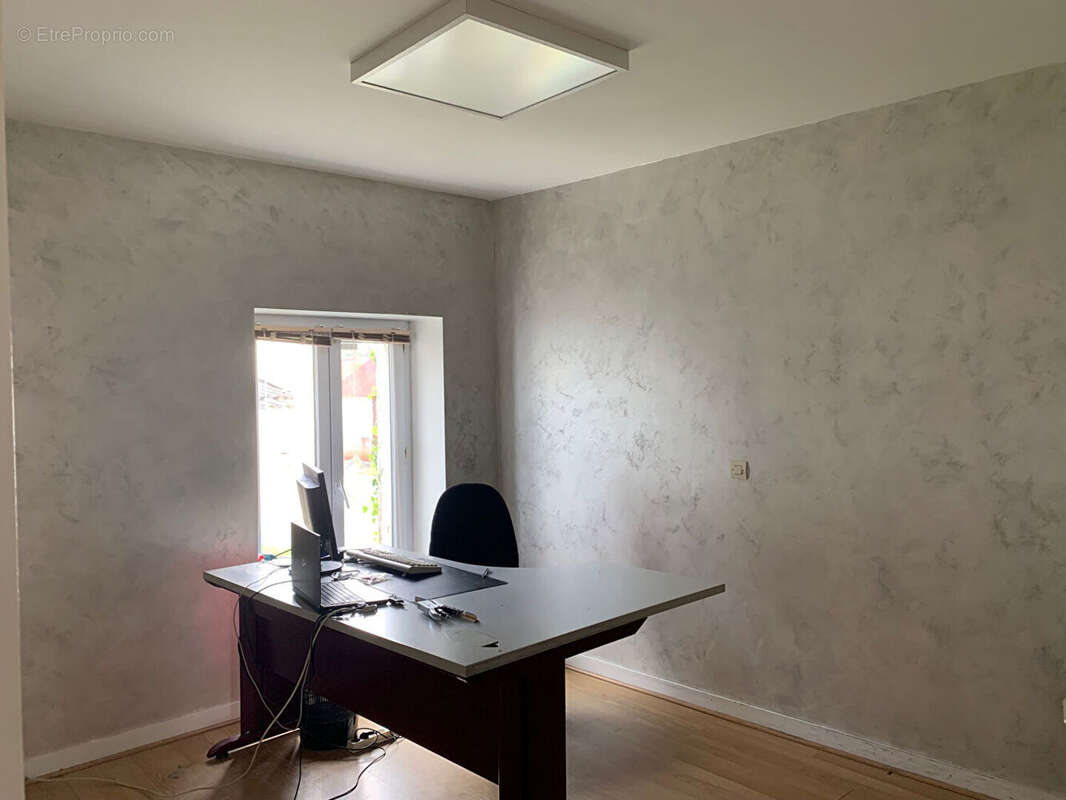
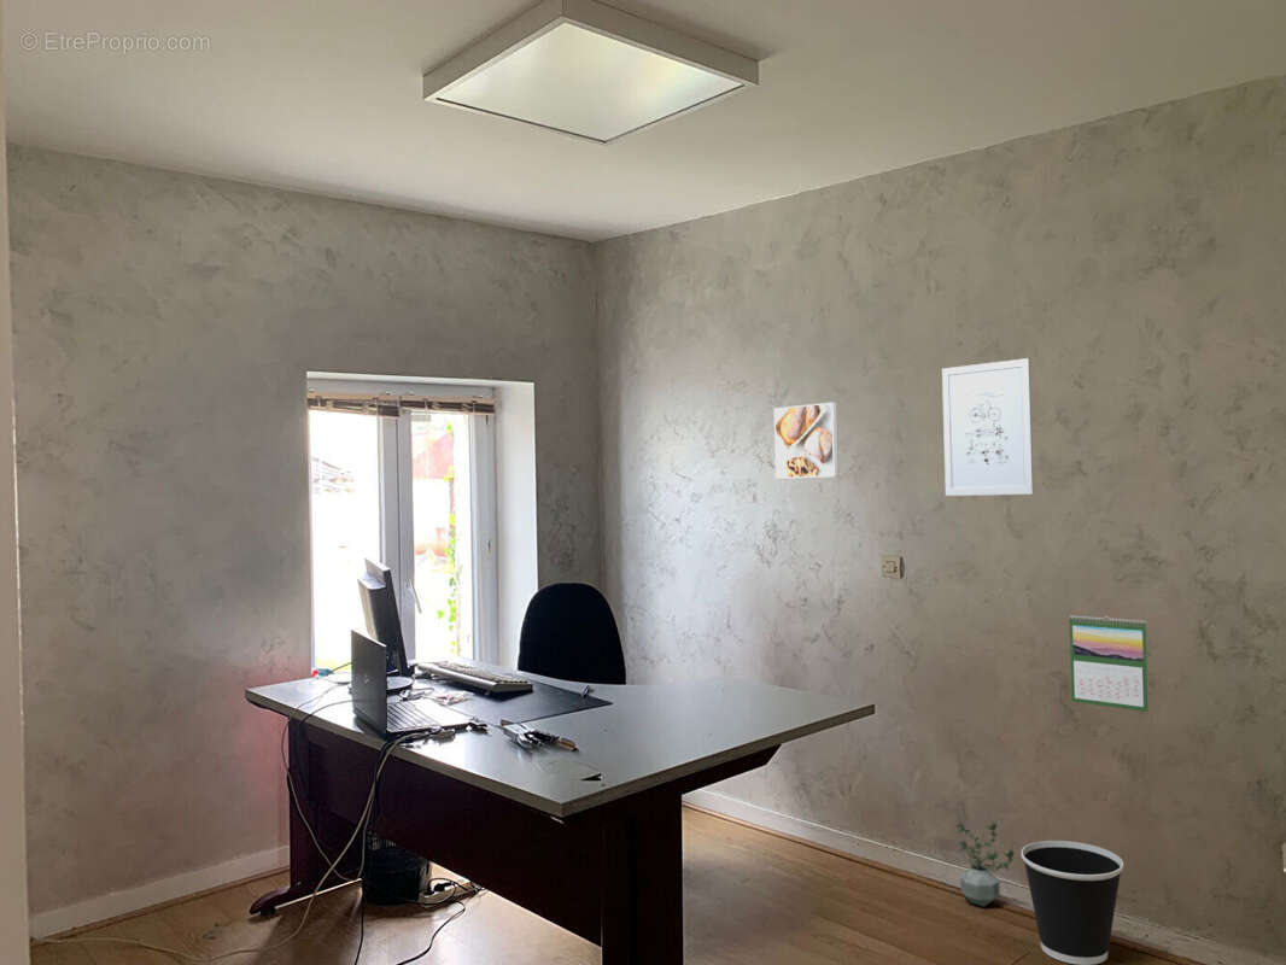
+ wall art [941,357,1035,497]
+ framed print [773,402,840,480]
+ calendar [1068,614,1150,713]
+ potted plant [955,820,1015,908]
+ wastebasket [1021,840,1124,965]
